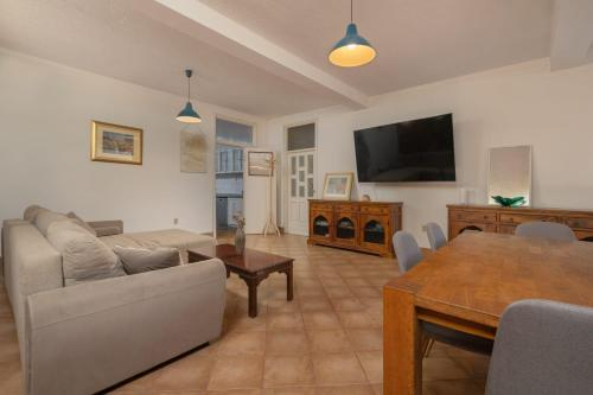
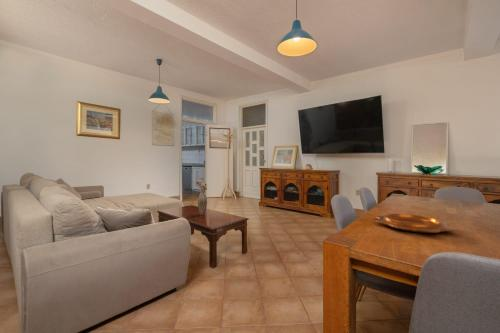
+ decorative bowl [374,213,458,234]
